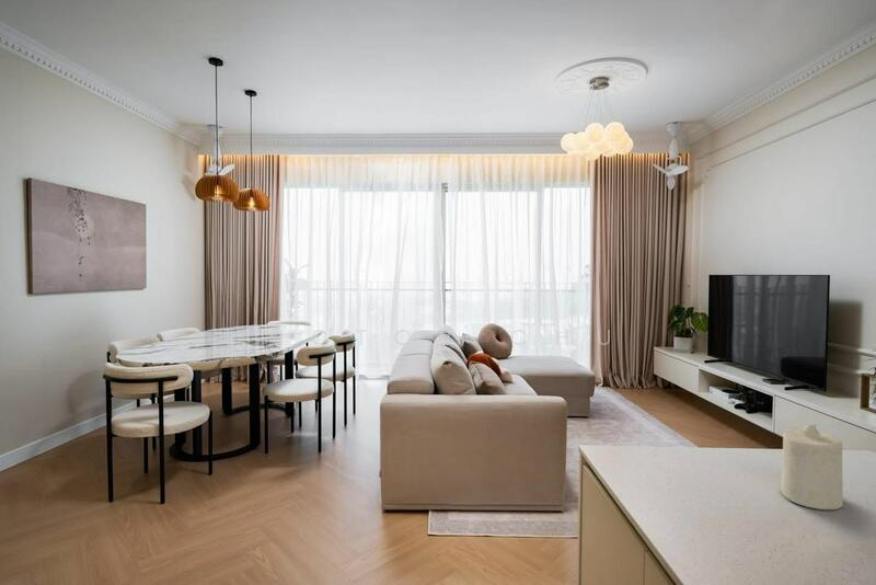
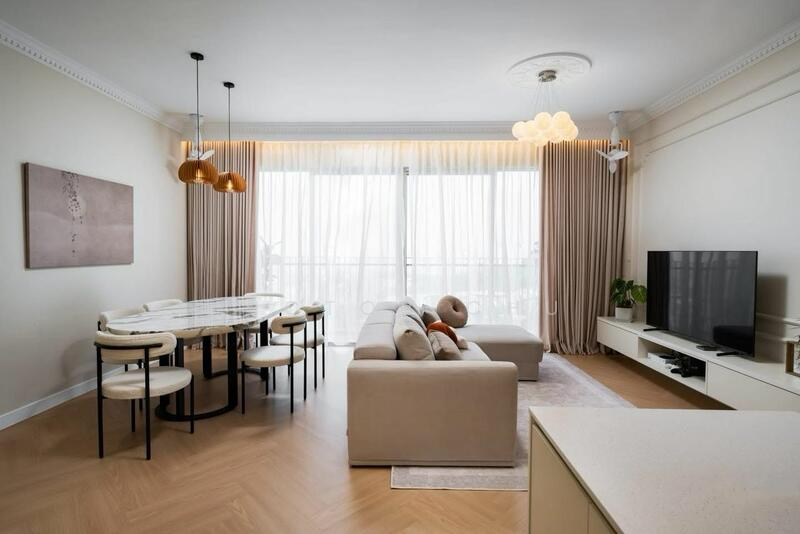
- candle [780,423,844,511]
